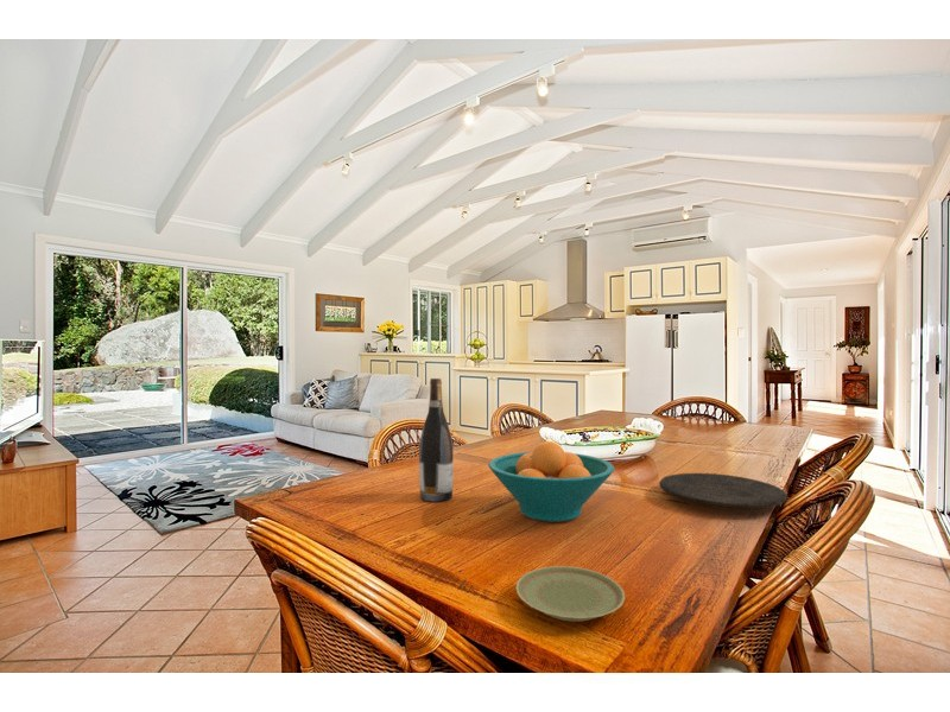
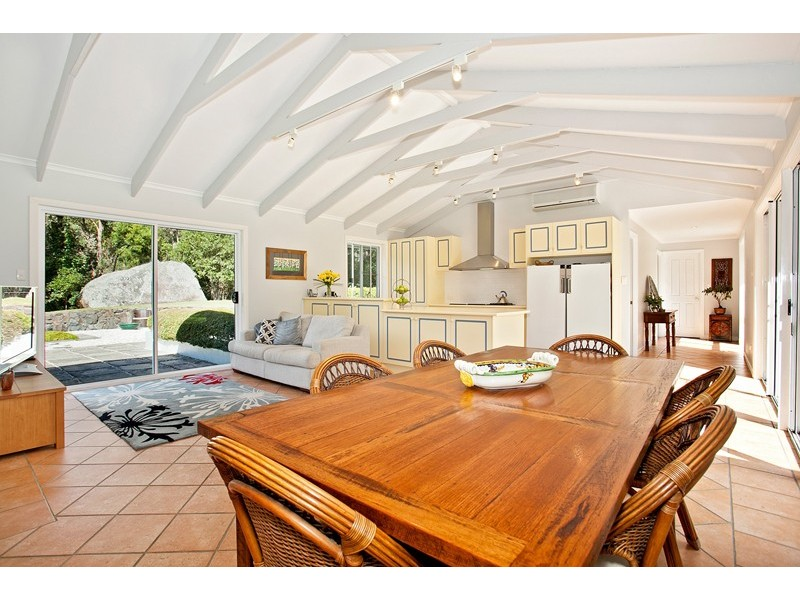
- fruit bowl [487,440,615,523]
- plate [658,472,788,509]
- wine bottle [418,377,455,503]
- plate [515,565,626,622]
